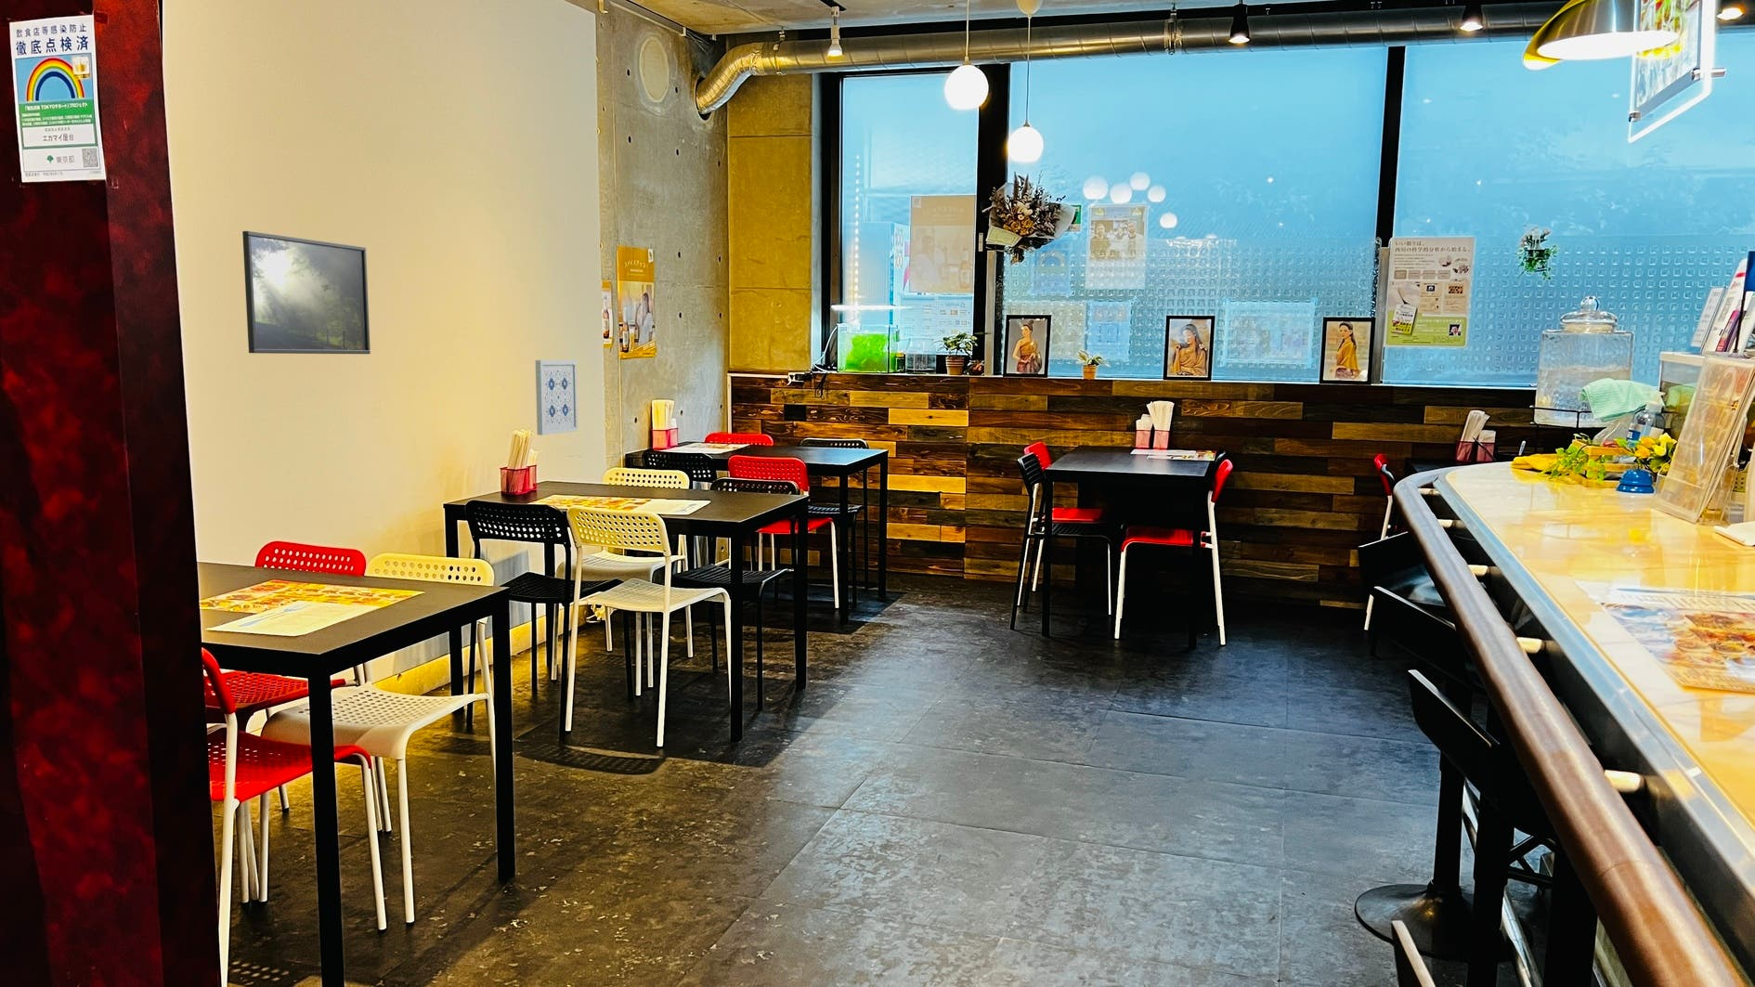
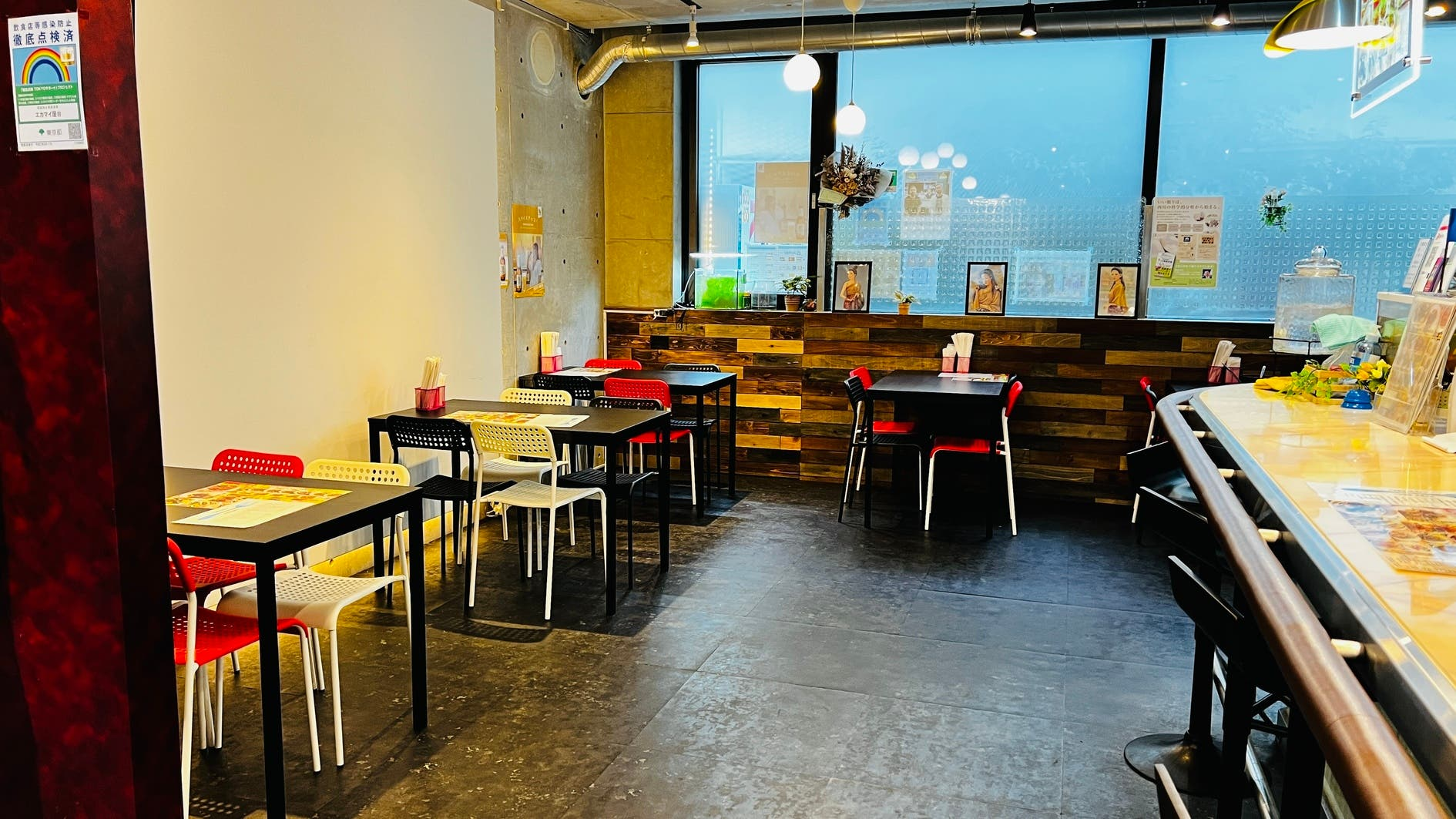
- wall art [535,359,580,436]
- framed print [241,230,371,354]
